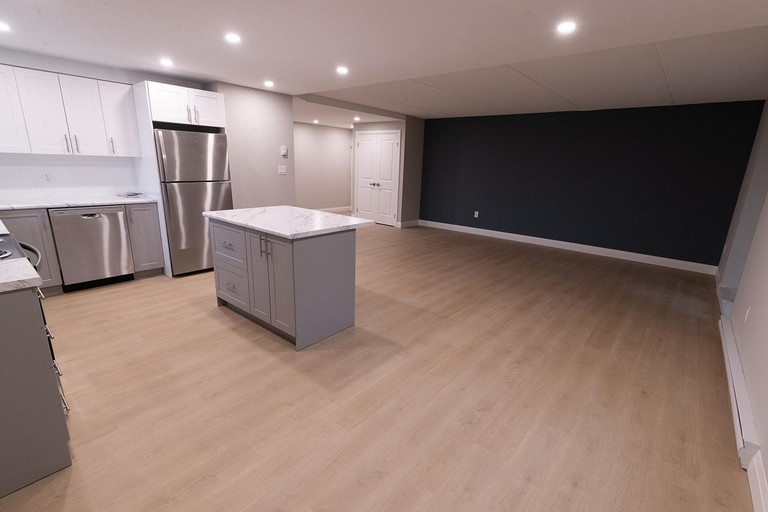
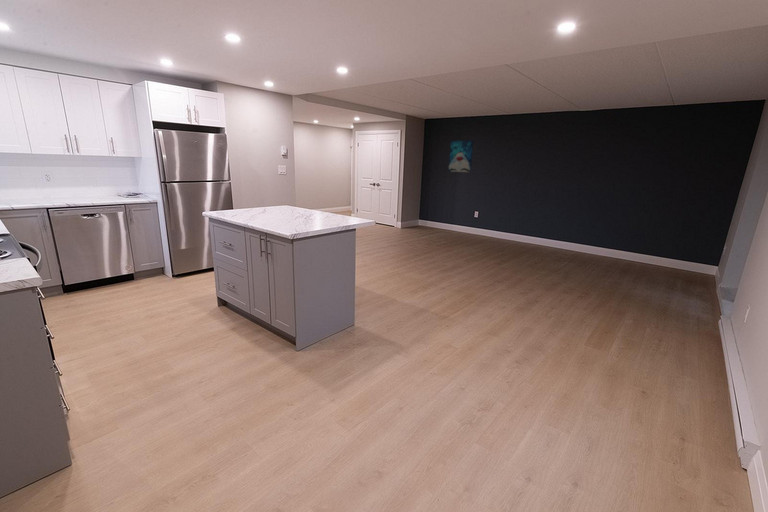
+ wall art [448,139,475,173]
